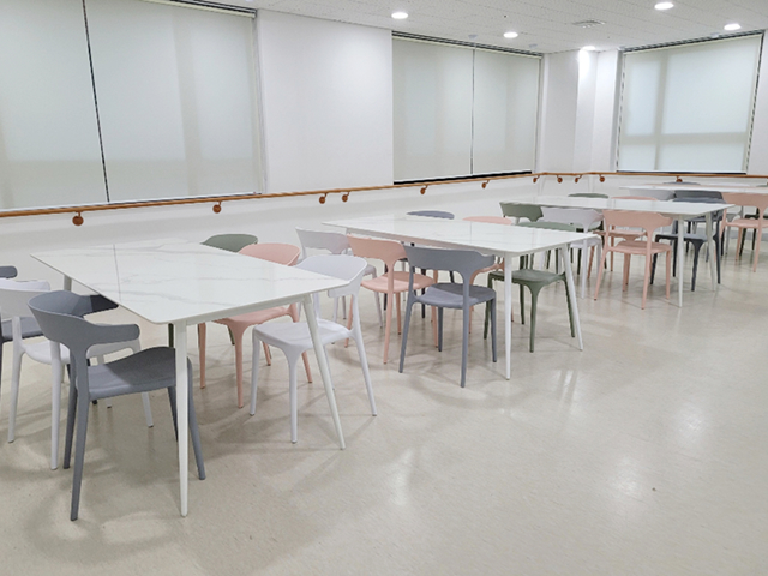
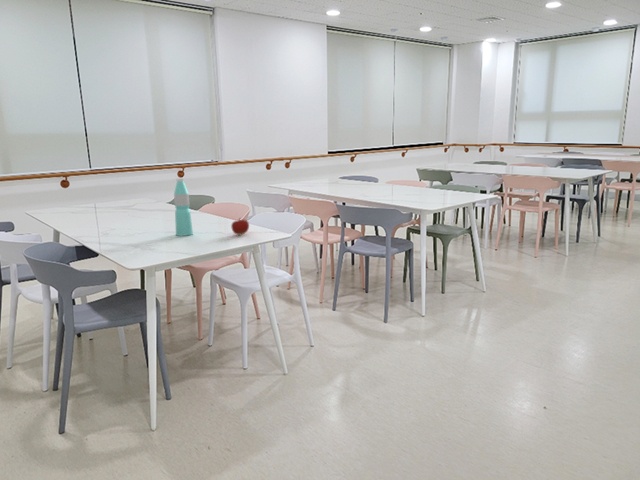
+ water bottle [173,177,194,237]
+ fruit [230,217,250,236]
